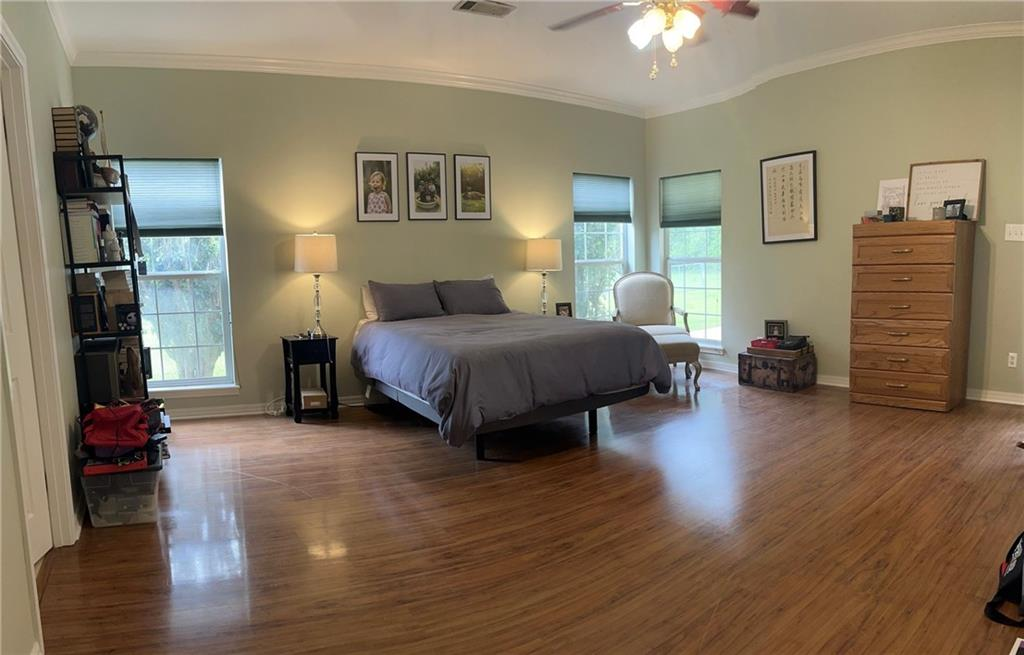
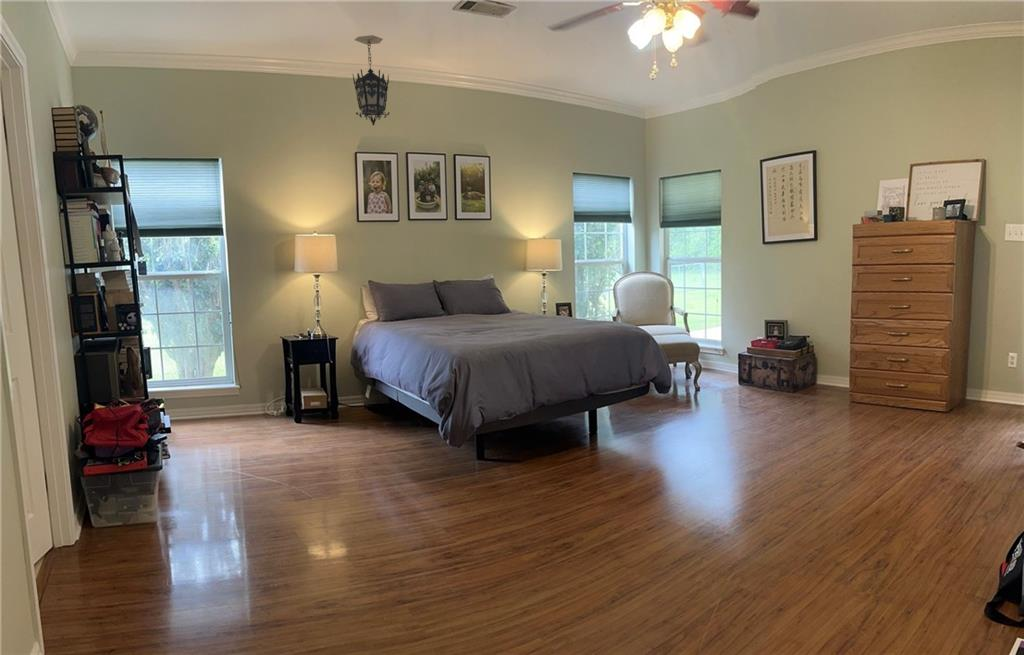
+ hanging lantern [352,34,391,127]
